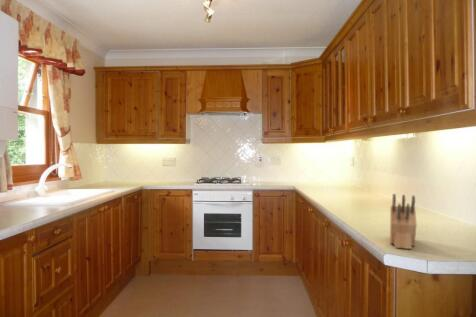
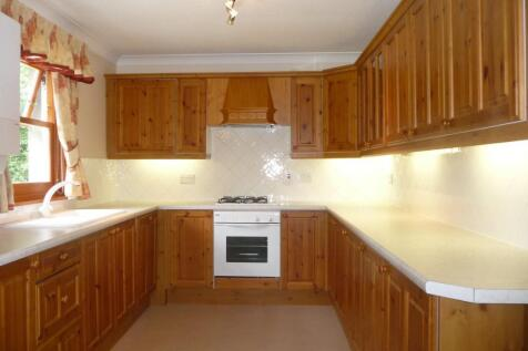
- knife block [389,193,418,250]
